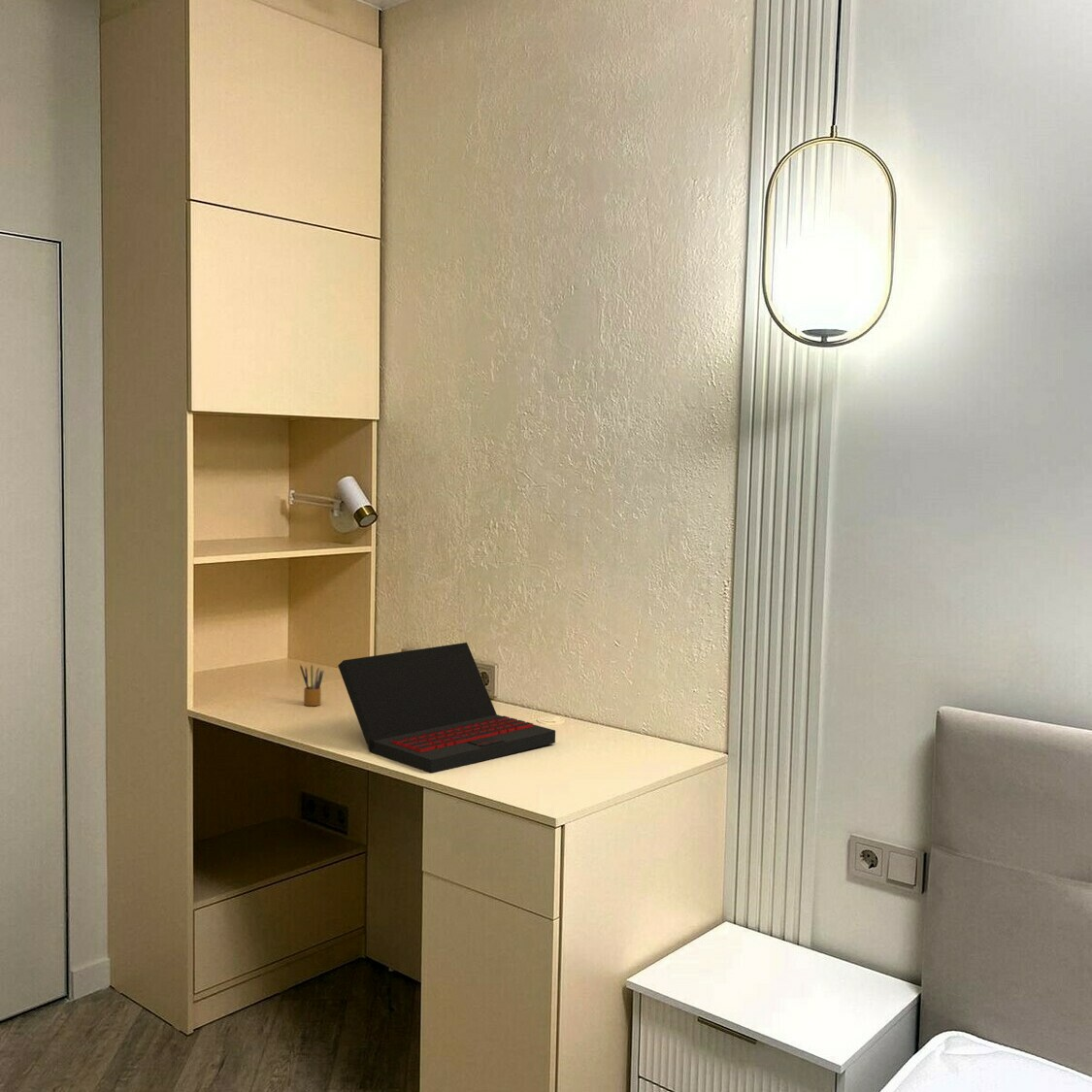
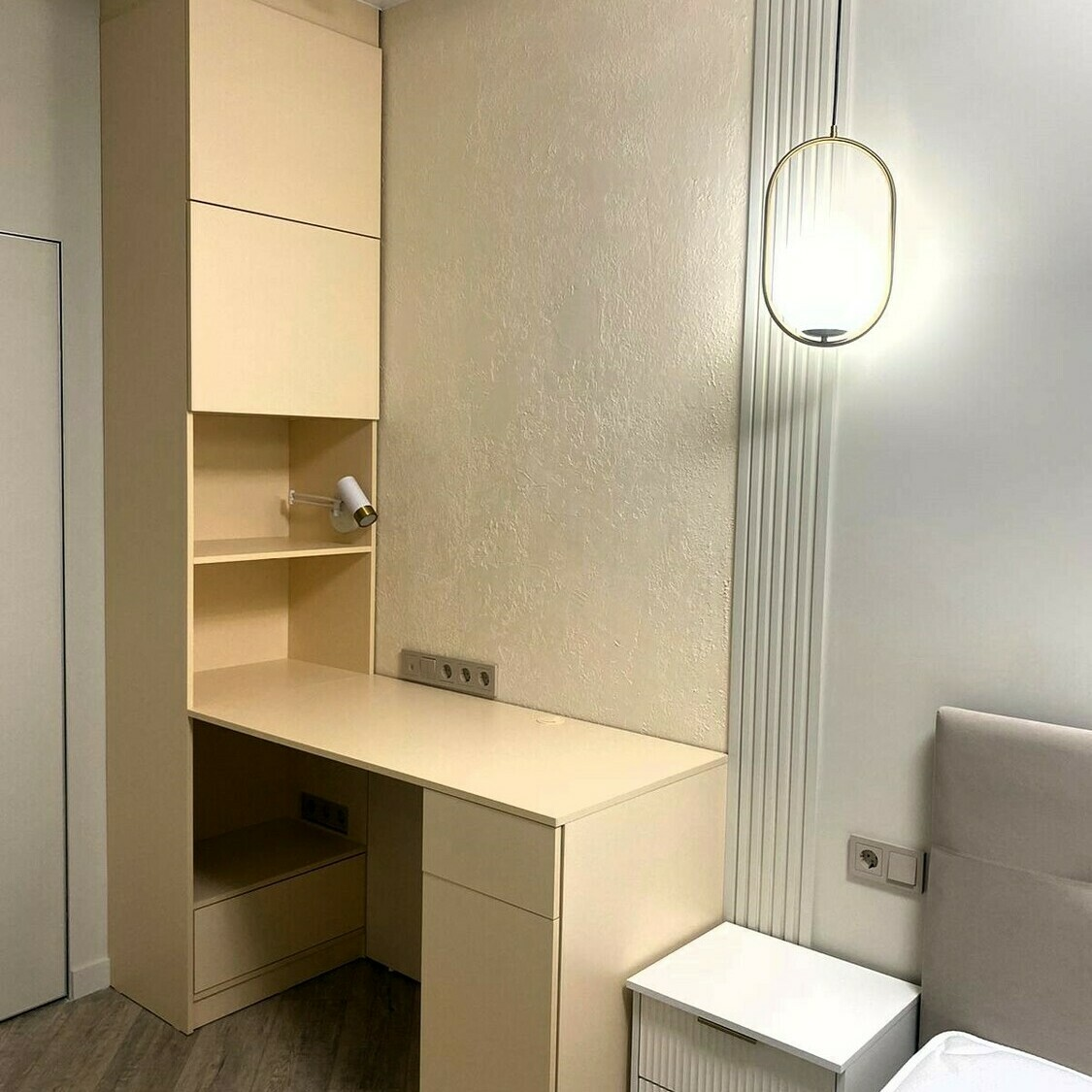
- laptop [337,642,556,775]
- pencil box [299,663,325,707]
